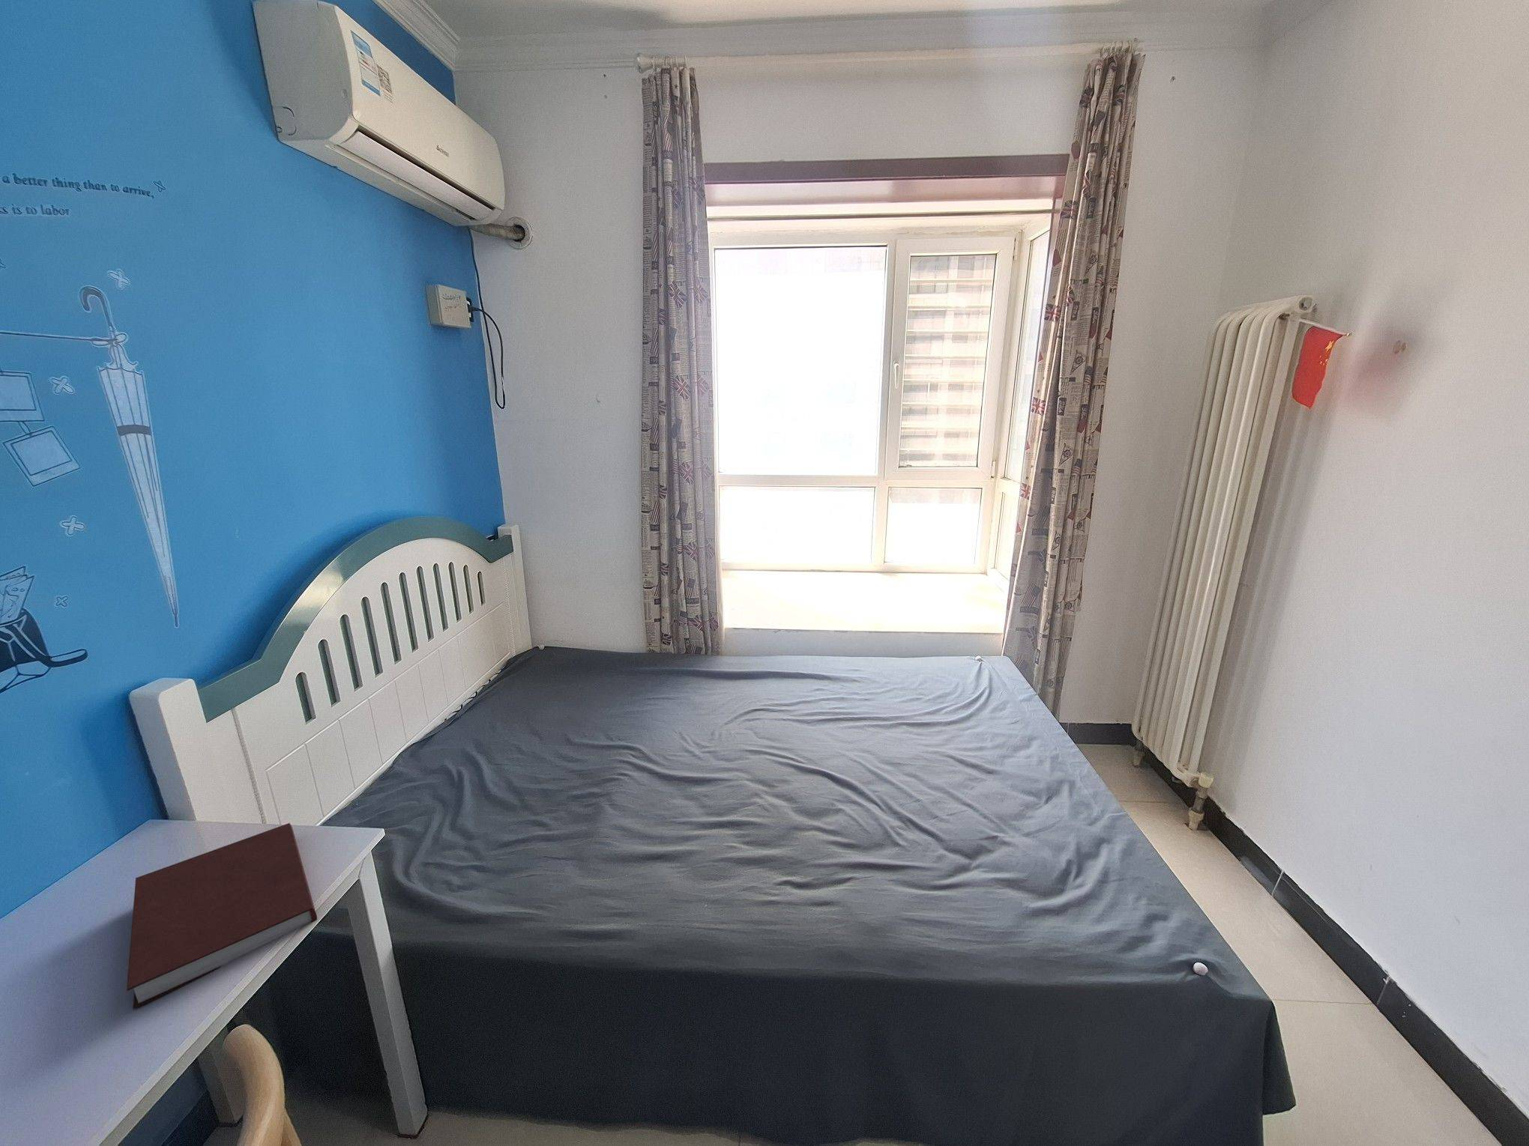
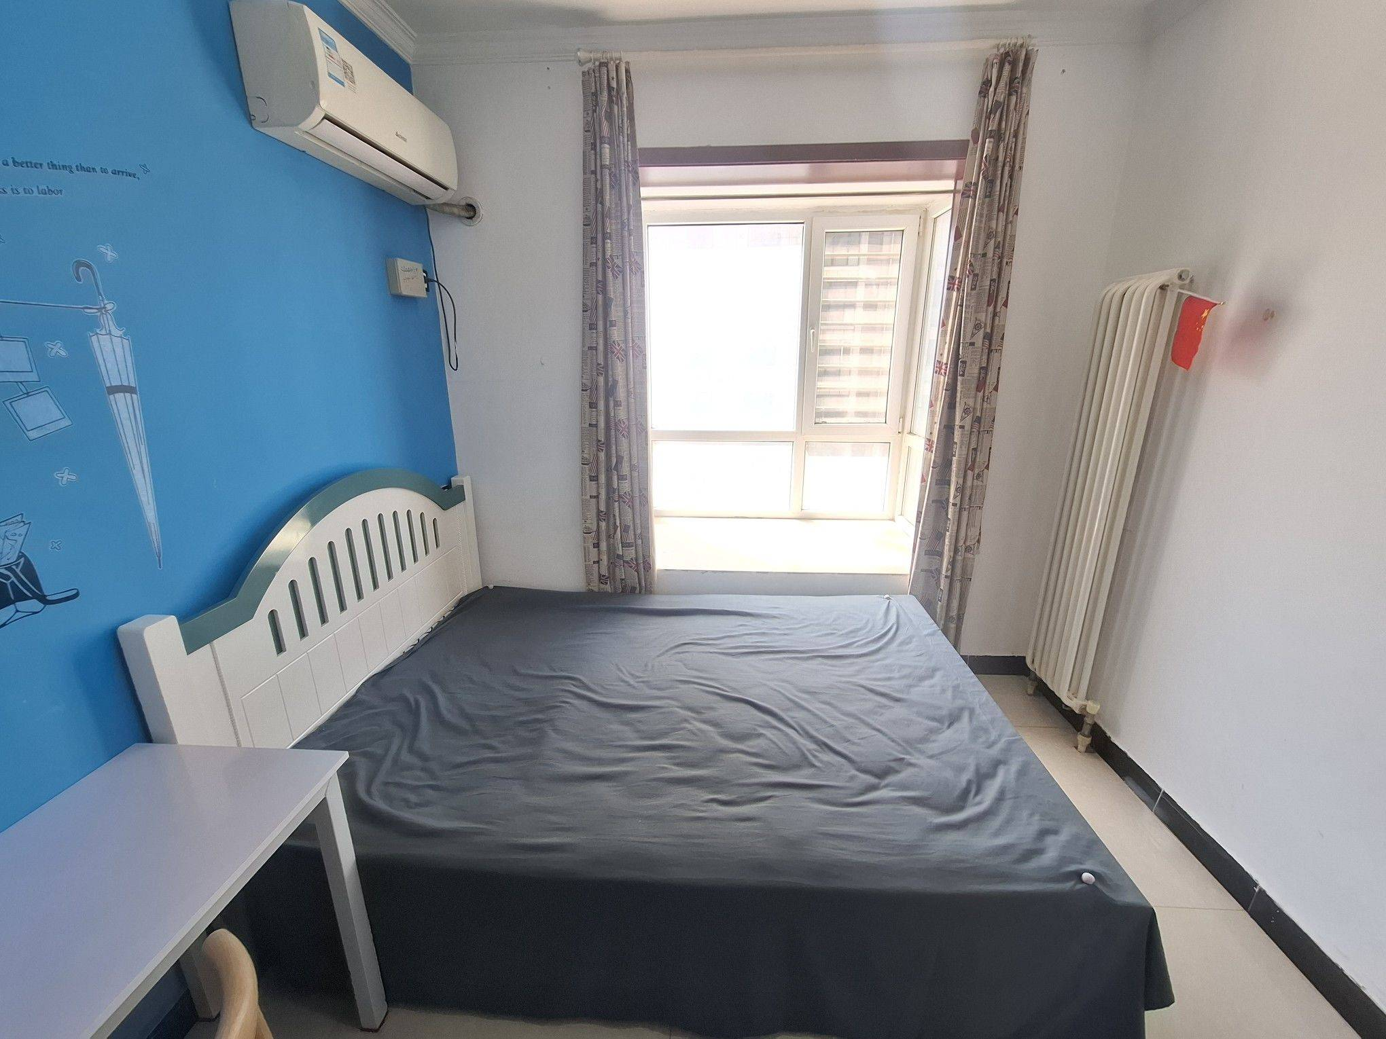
- notebook [126,822,318,1010]
